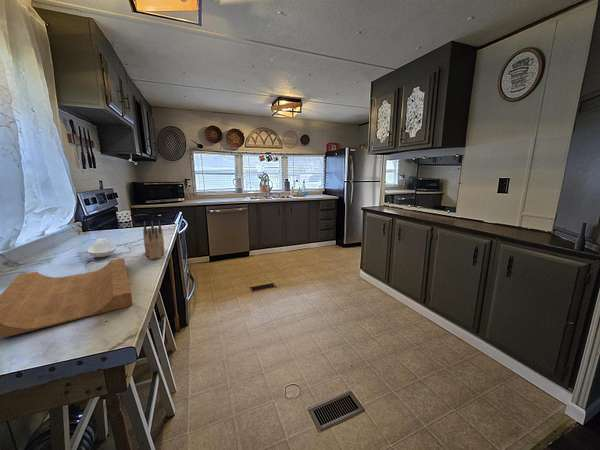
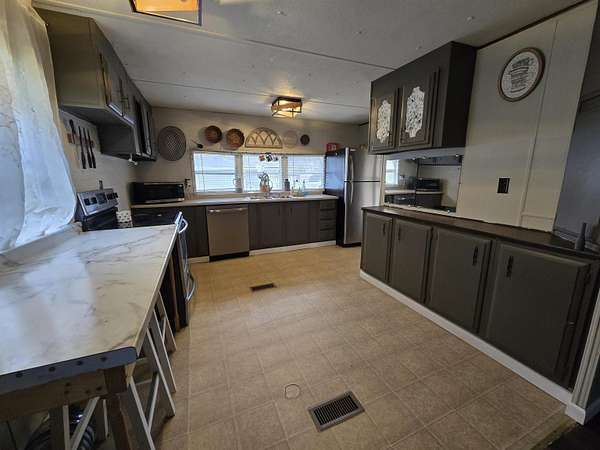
- knife block [142,220,165,260]
- spoon rest [87,237,117,258]
- cutting board [0,257,134,339]
